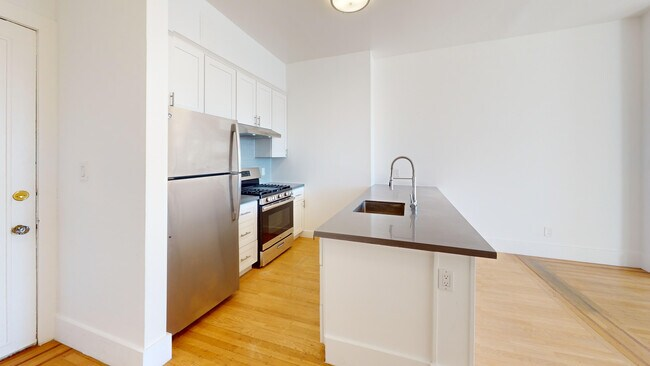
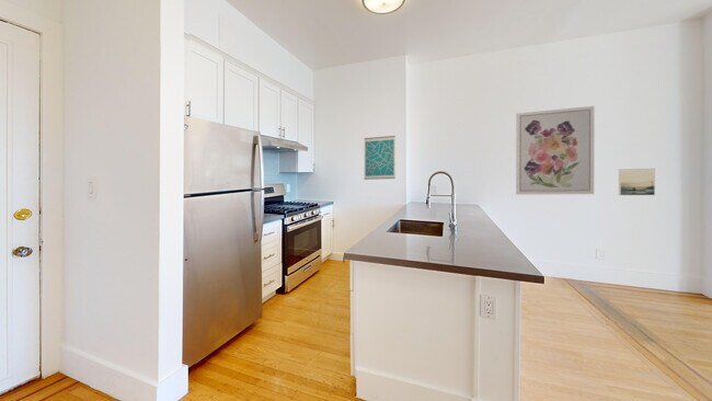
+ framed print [618,168,656,196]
+ wall art [363,135,397,181]
+ wall art [515,105,596,196]
